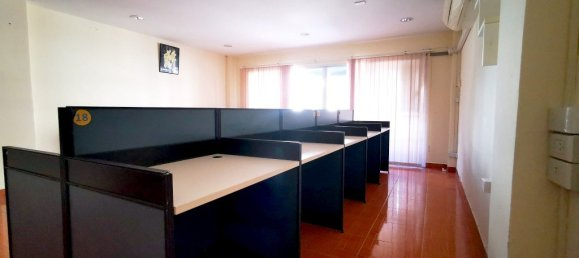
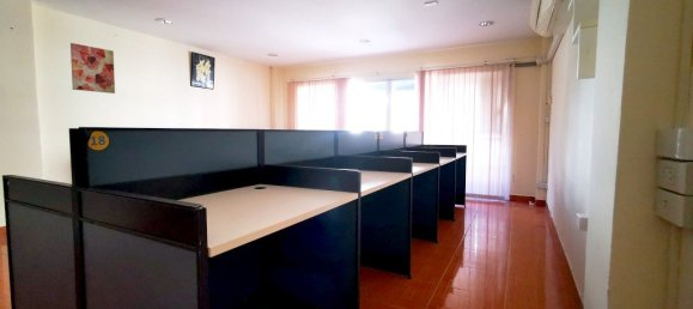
+ wall art [69,42,116,95]
